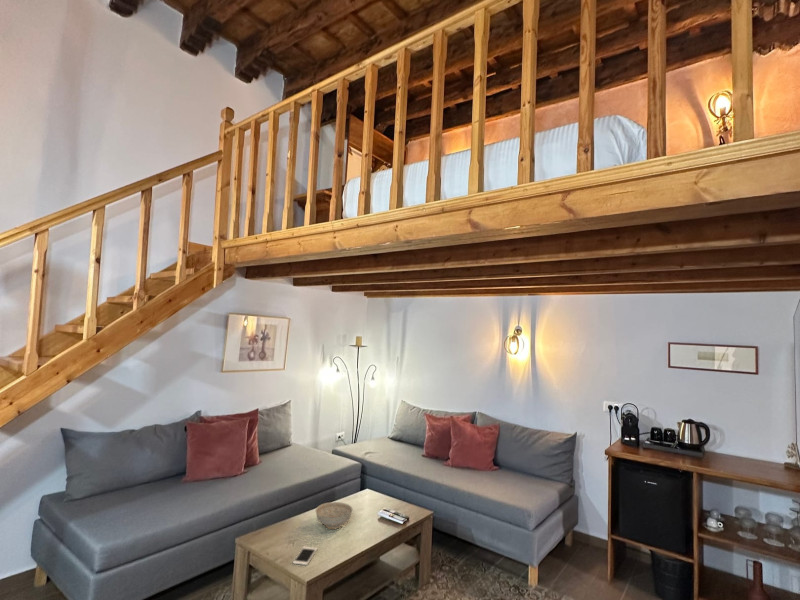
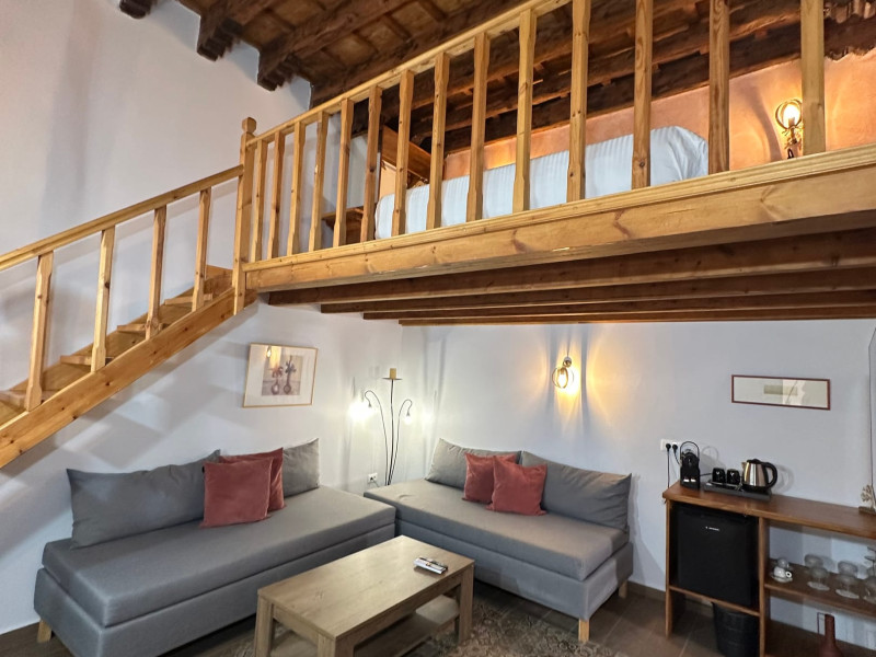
- cell phone [292,546,319,566]
- decorative bowl [315,501,353,530]
